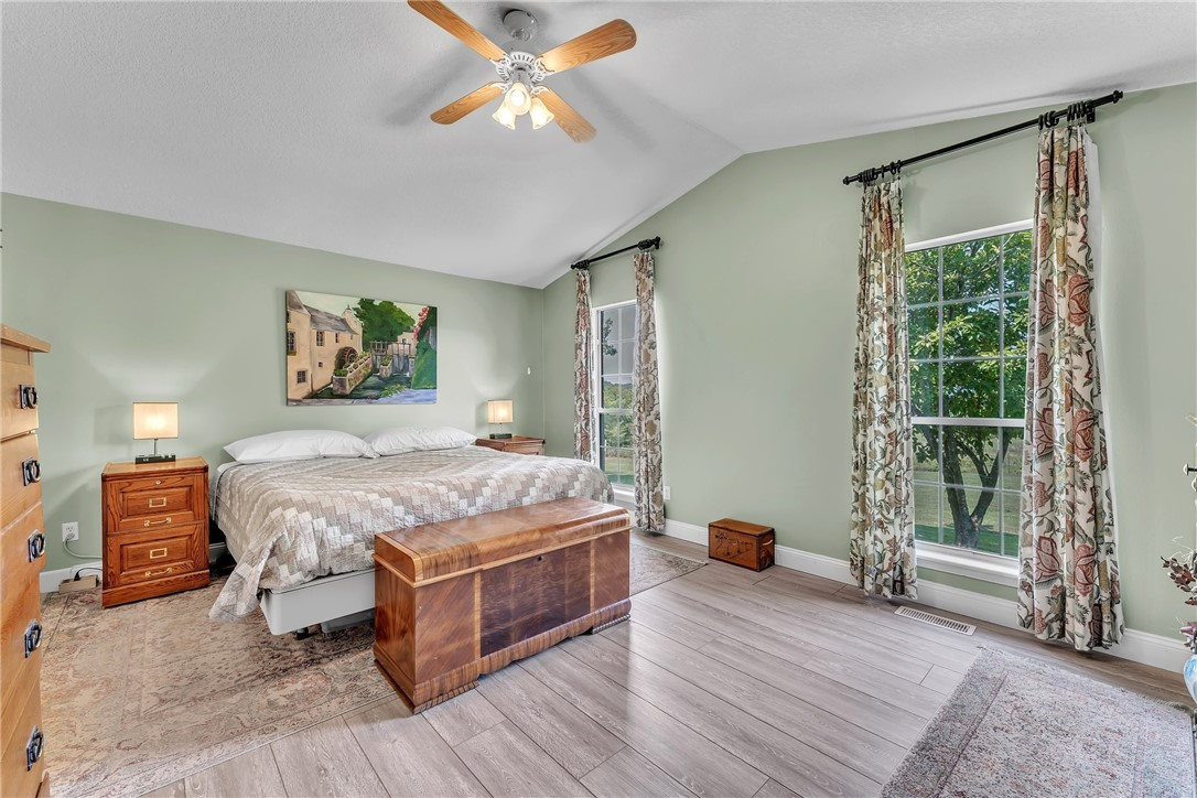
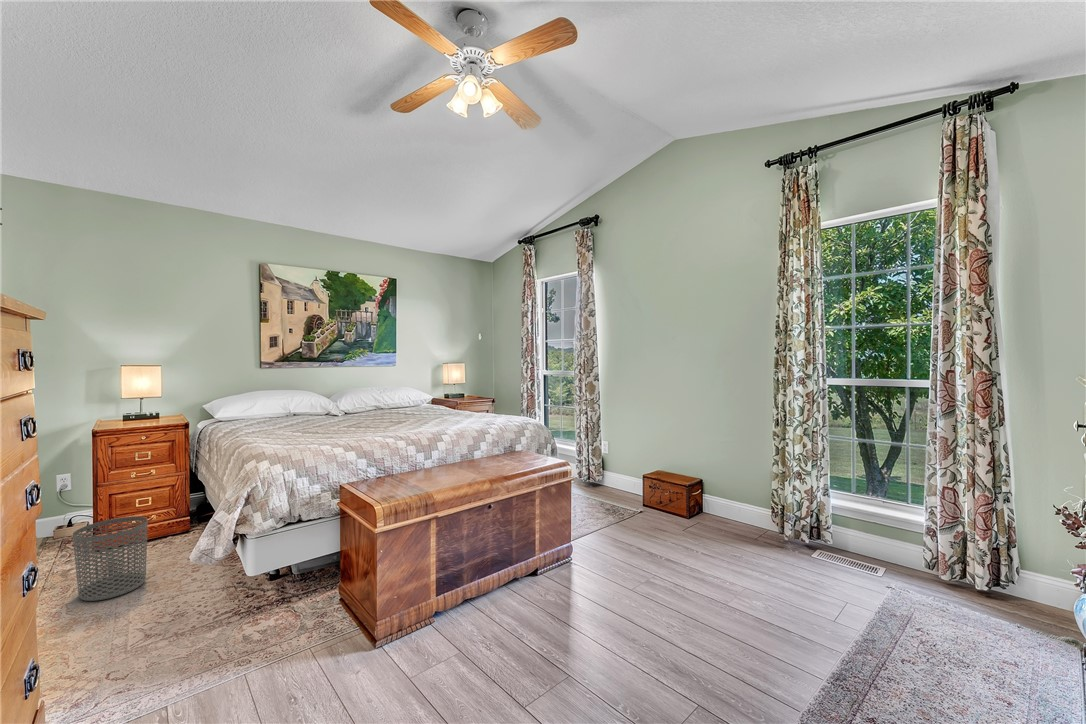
+ waste bin [72,516,149,602]
